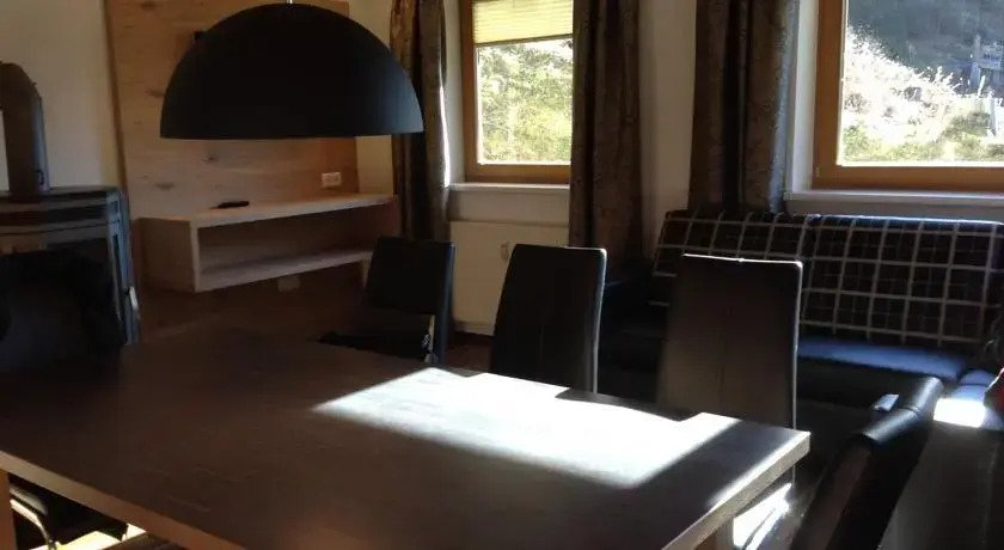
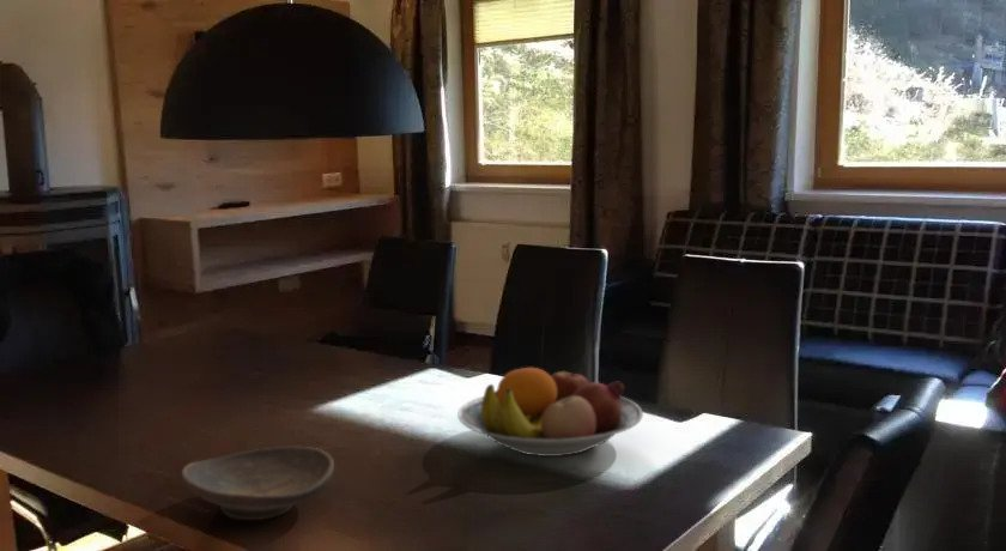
+ fruit bowl [456,364,644,458]
+ decorative bowl [181,446,335,521]
